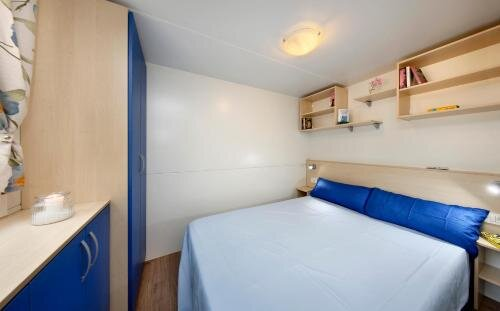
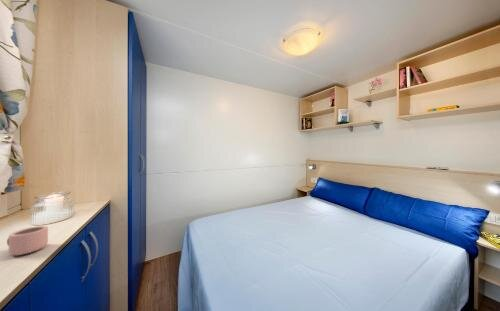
+ mug [6,225,49,256]
